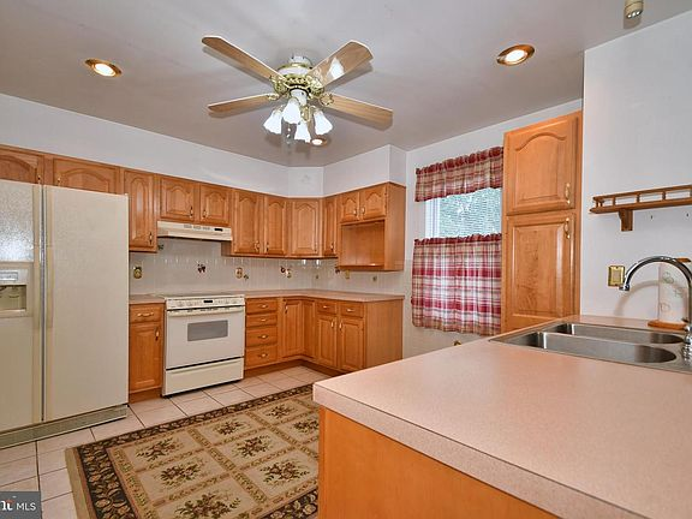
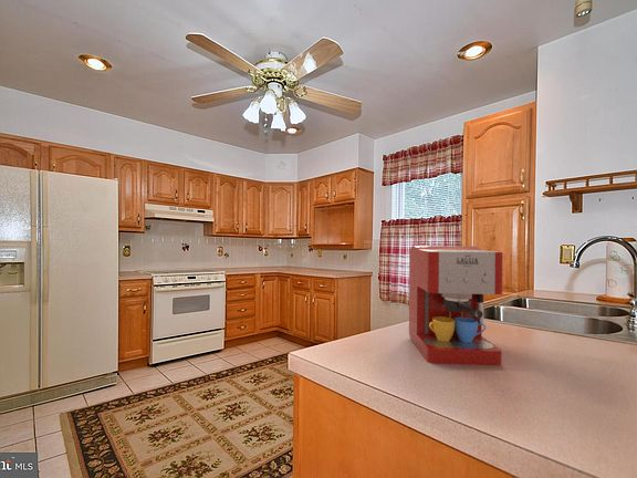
+ coffee maker [408,245,504,366]
